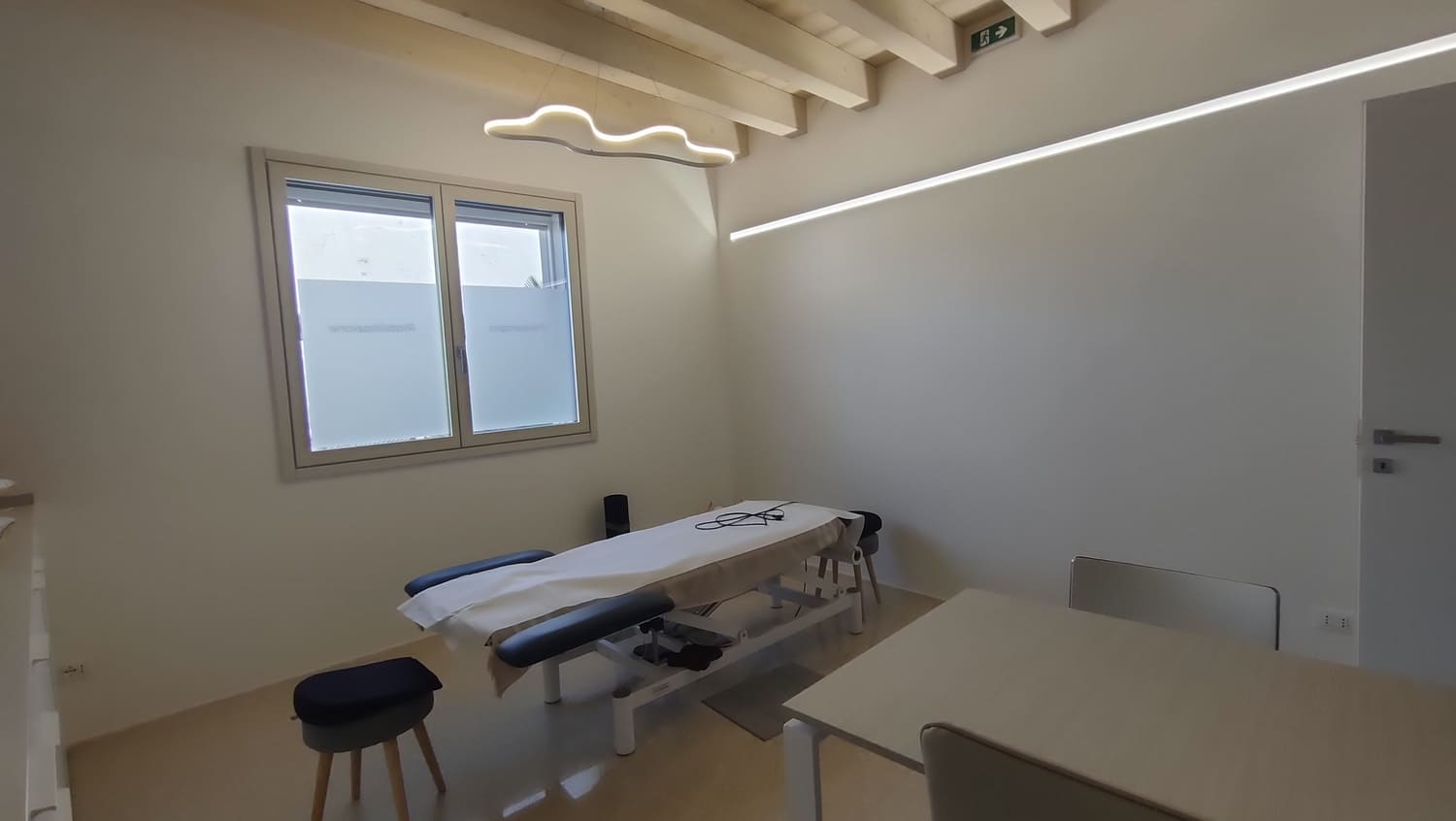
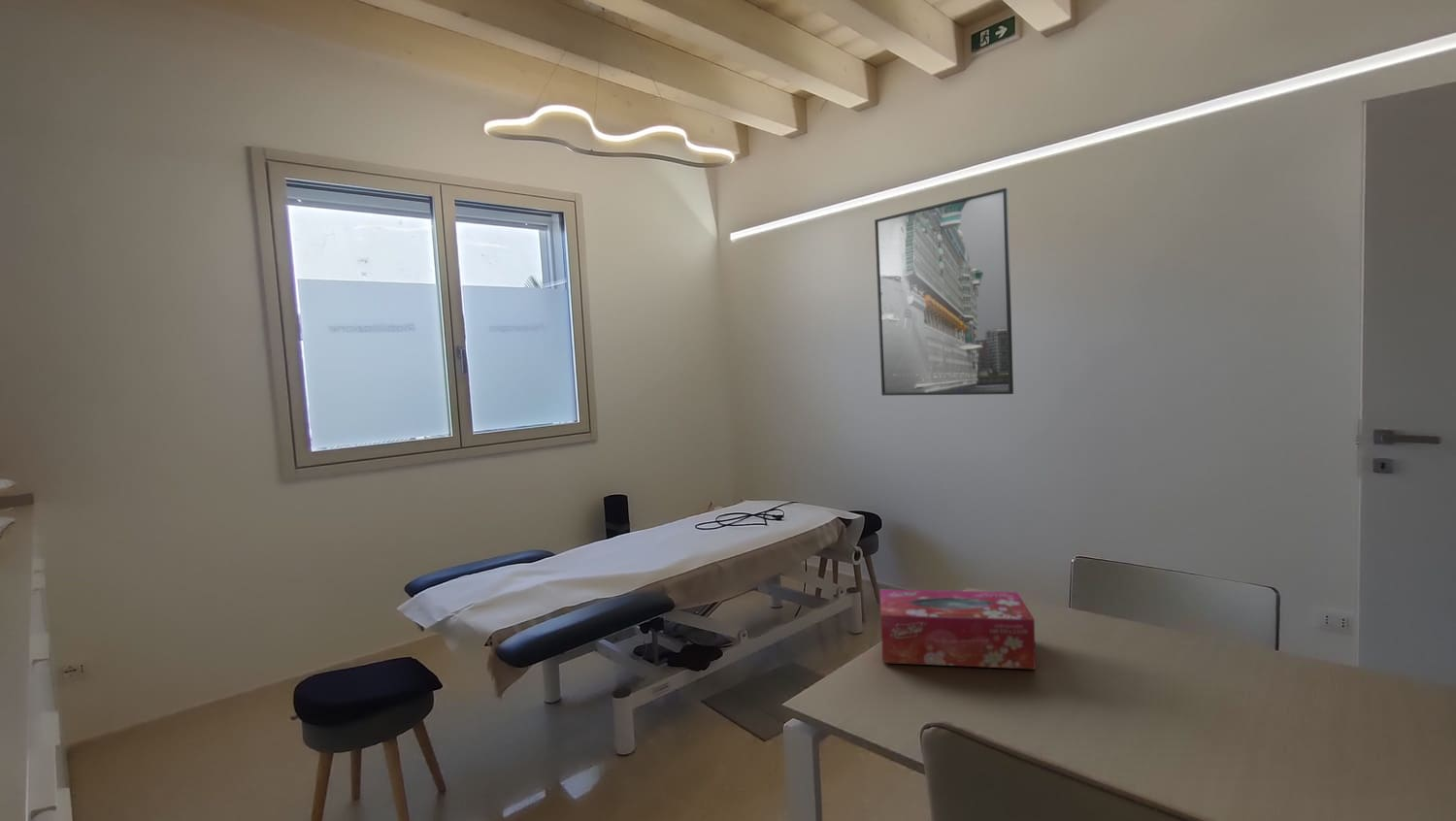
+ tissue box [879,589,1037,671]
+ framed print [874,187,1014,397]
